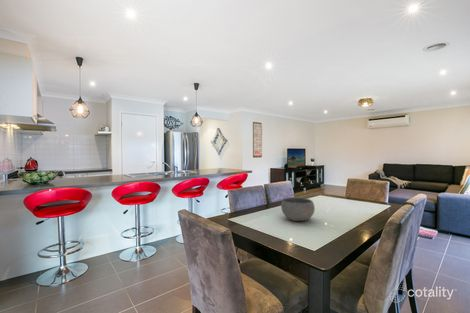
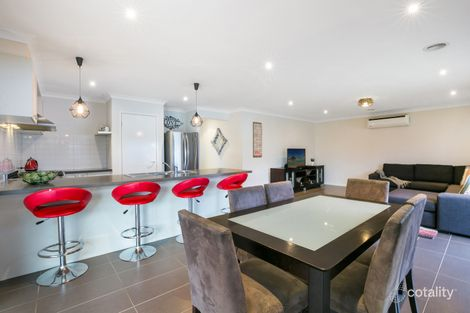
- bowl [280,197,316,222]
